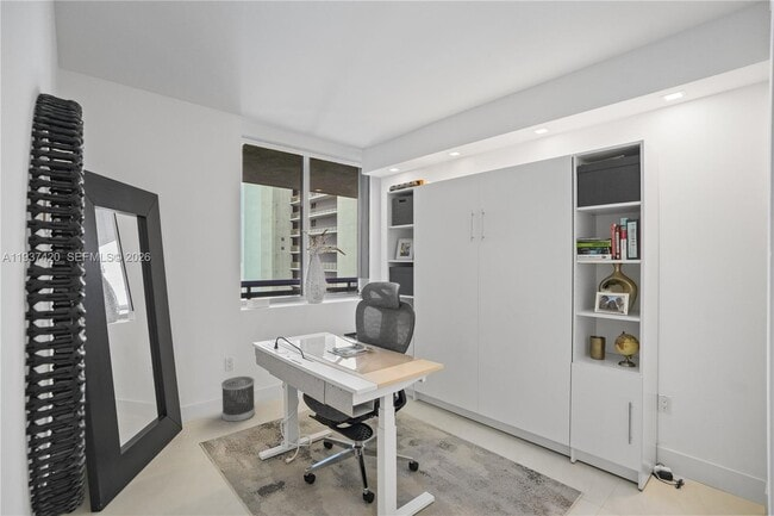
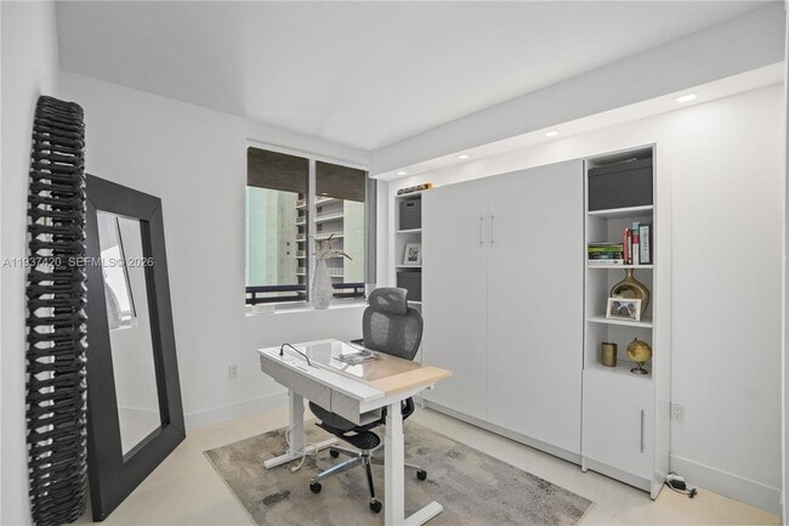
- wastebasket [220,375,256,423]
